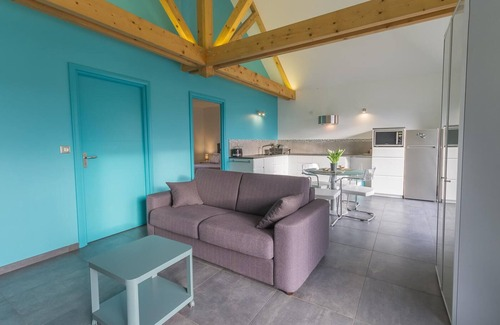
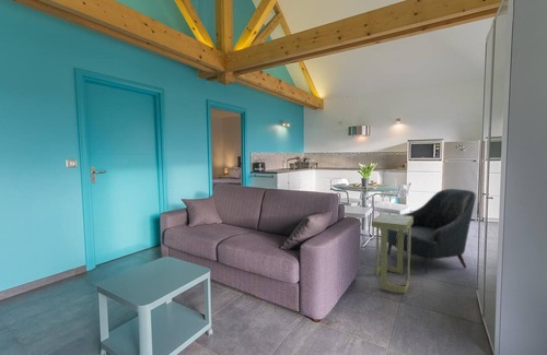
+ side table [371,213,412,294]
+ armchair [387,188,477,275]
